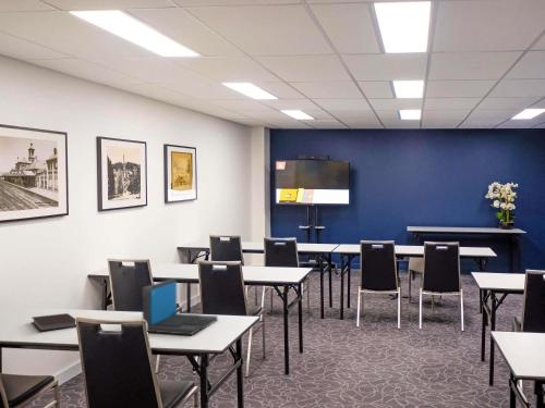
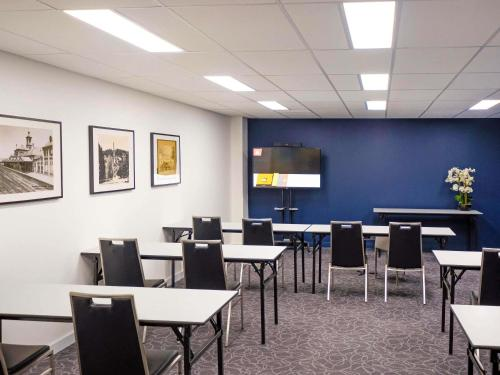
- notebook [31,312,77,332]
- laptop [142,277,218,336]
